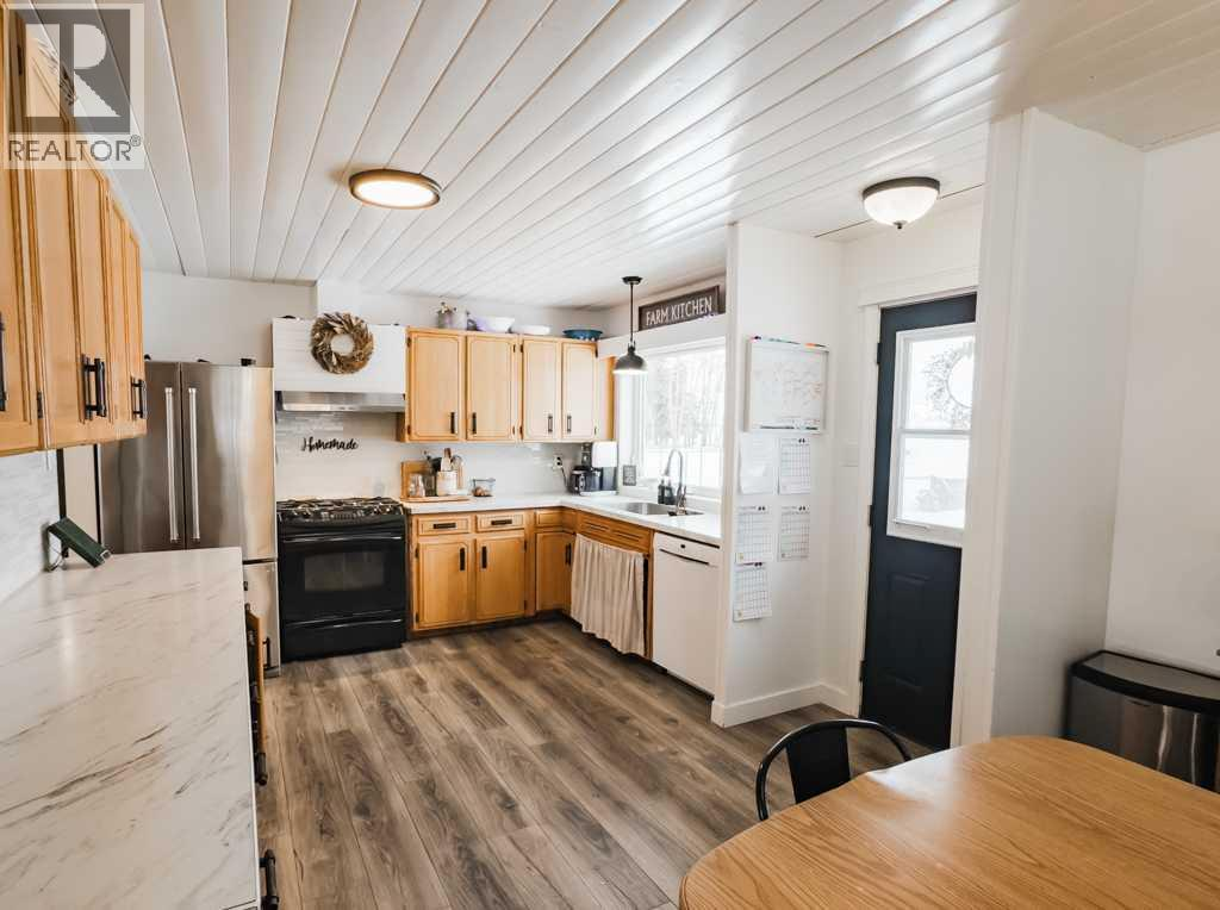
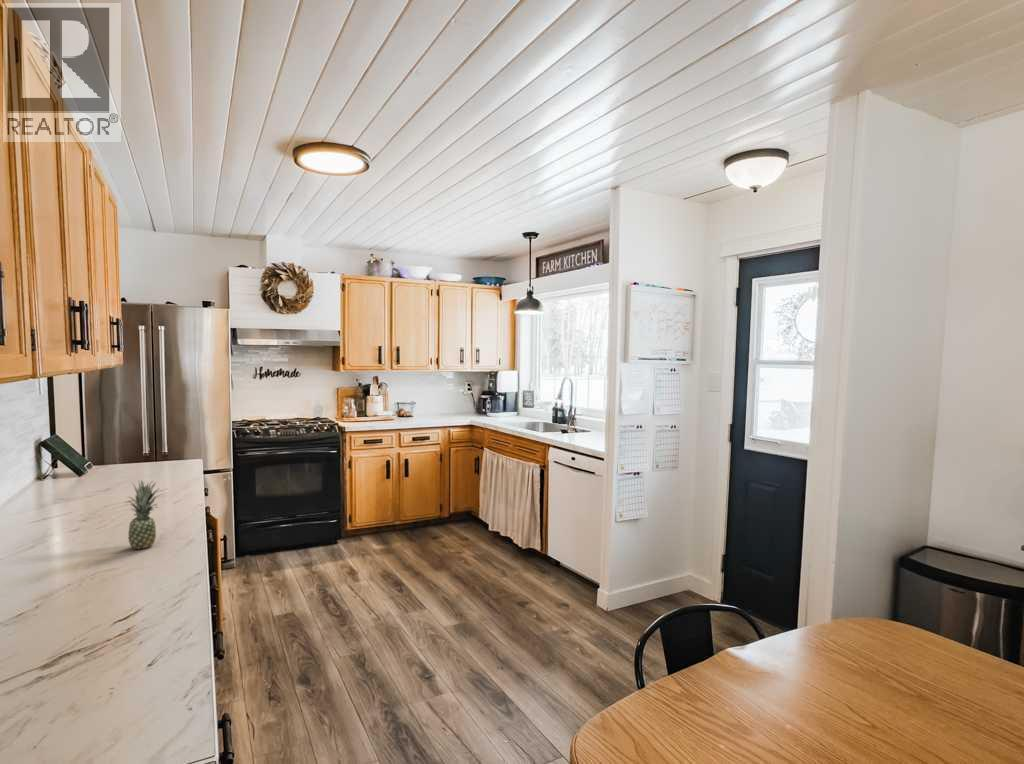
+ fruit [127,479,160,550]
